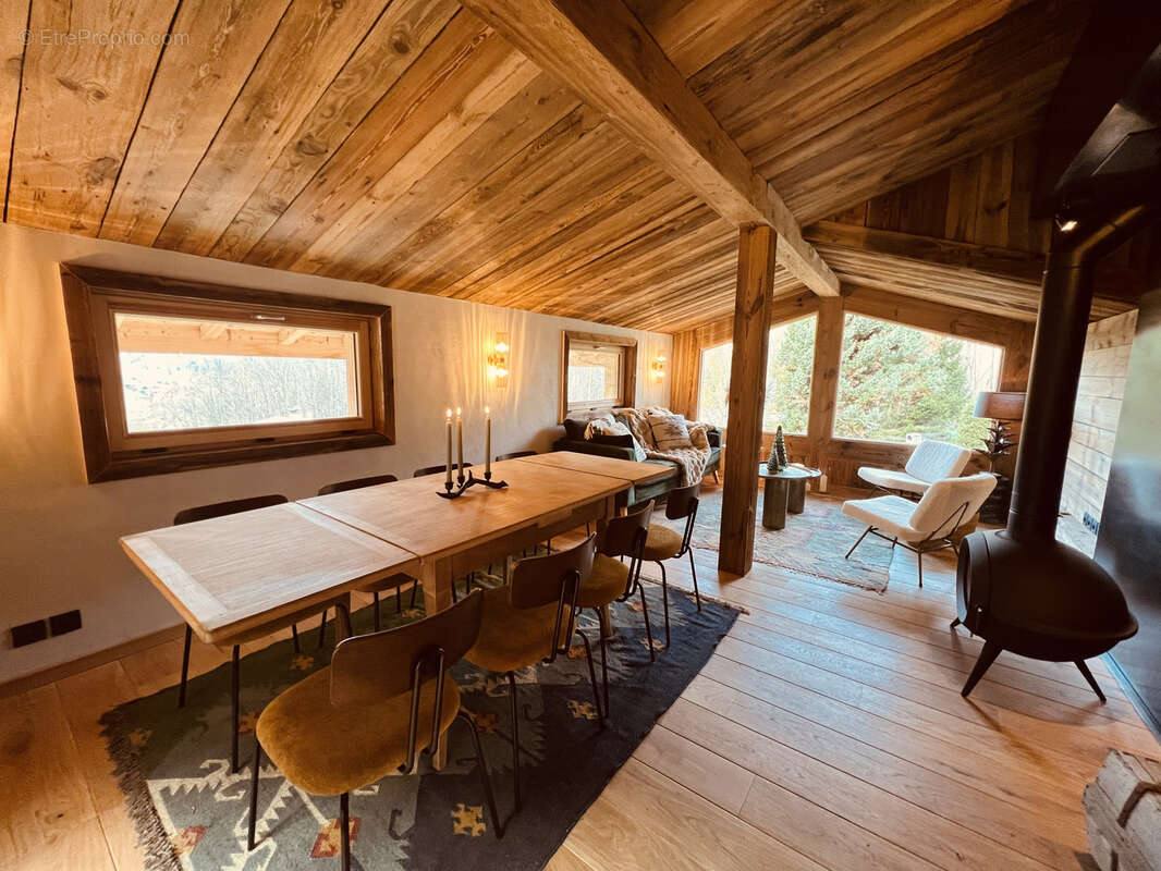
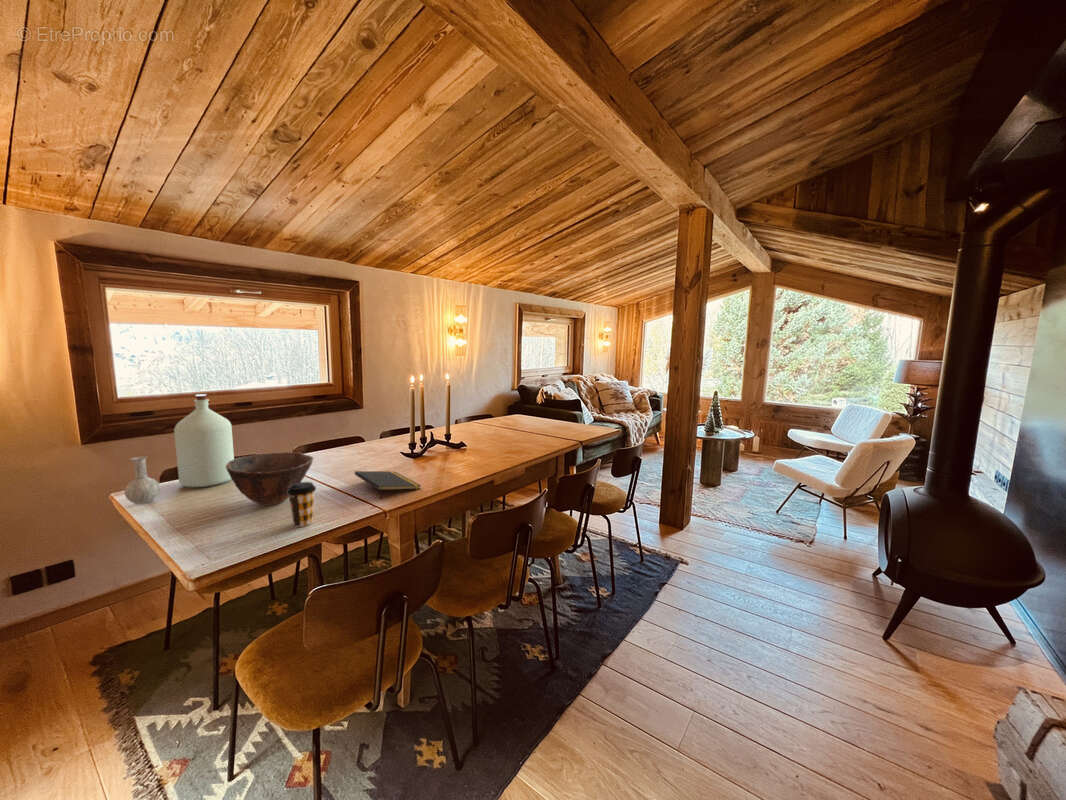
+ bowl [226,451,314,506]
+ coffee cup [287,481,317,528]
+ notepad [354,470,422,500]
+ bottle [124,393,235,505]
